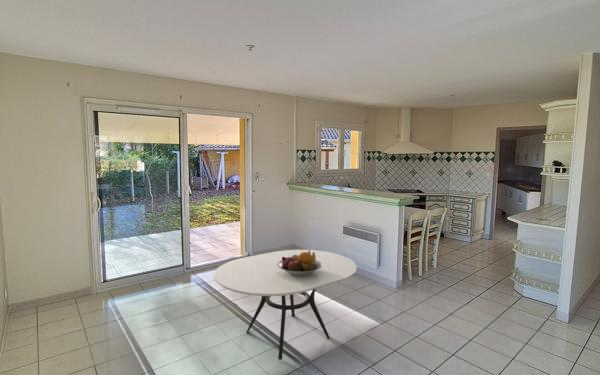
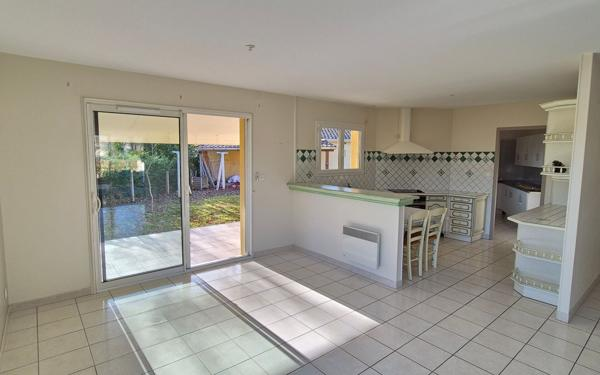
- fruit bowl [277,249,322,275]
- dining table [213,249,358,361]
